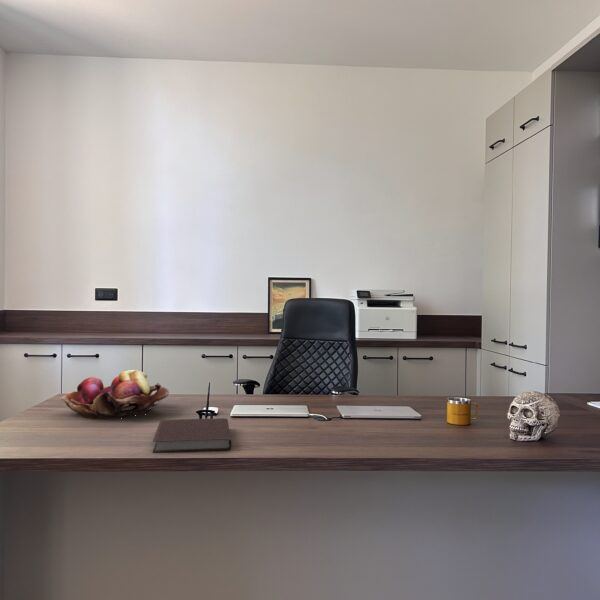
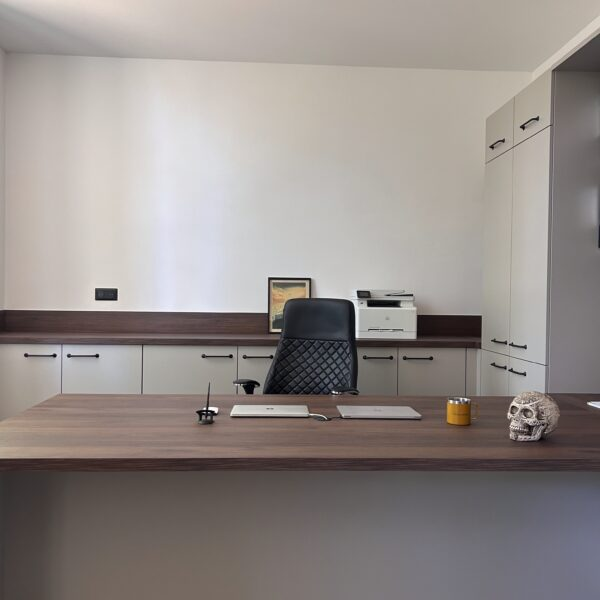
- fruit basket [61,369,170,419]
- notebook [152,417,232,454]
